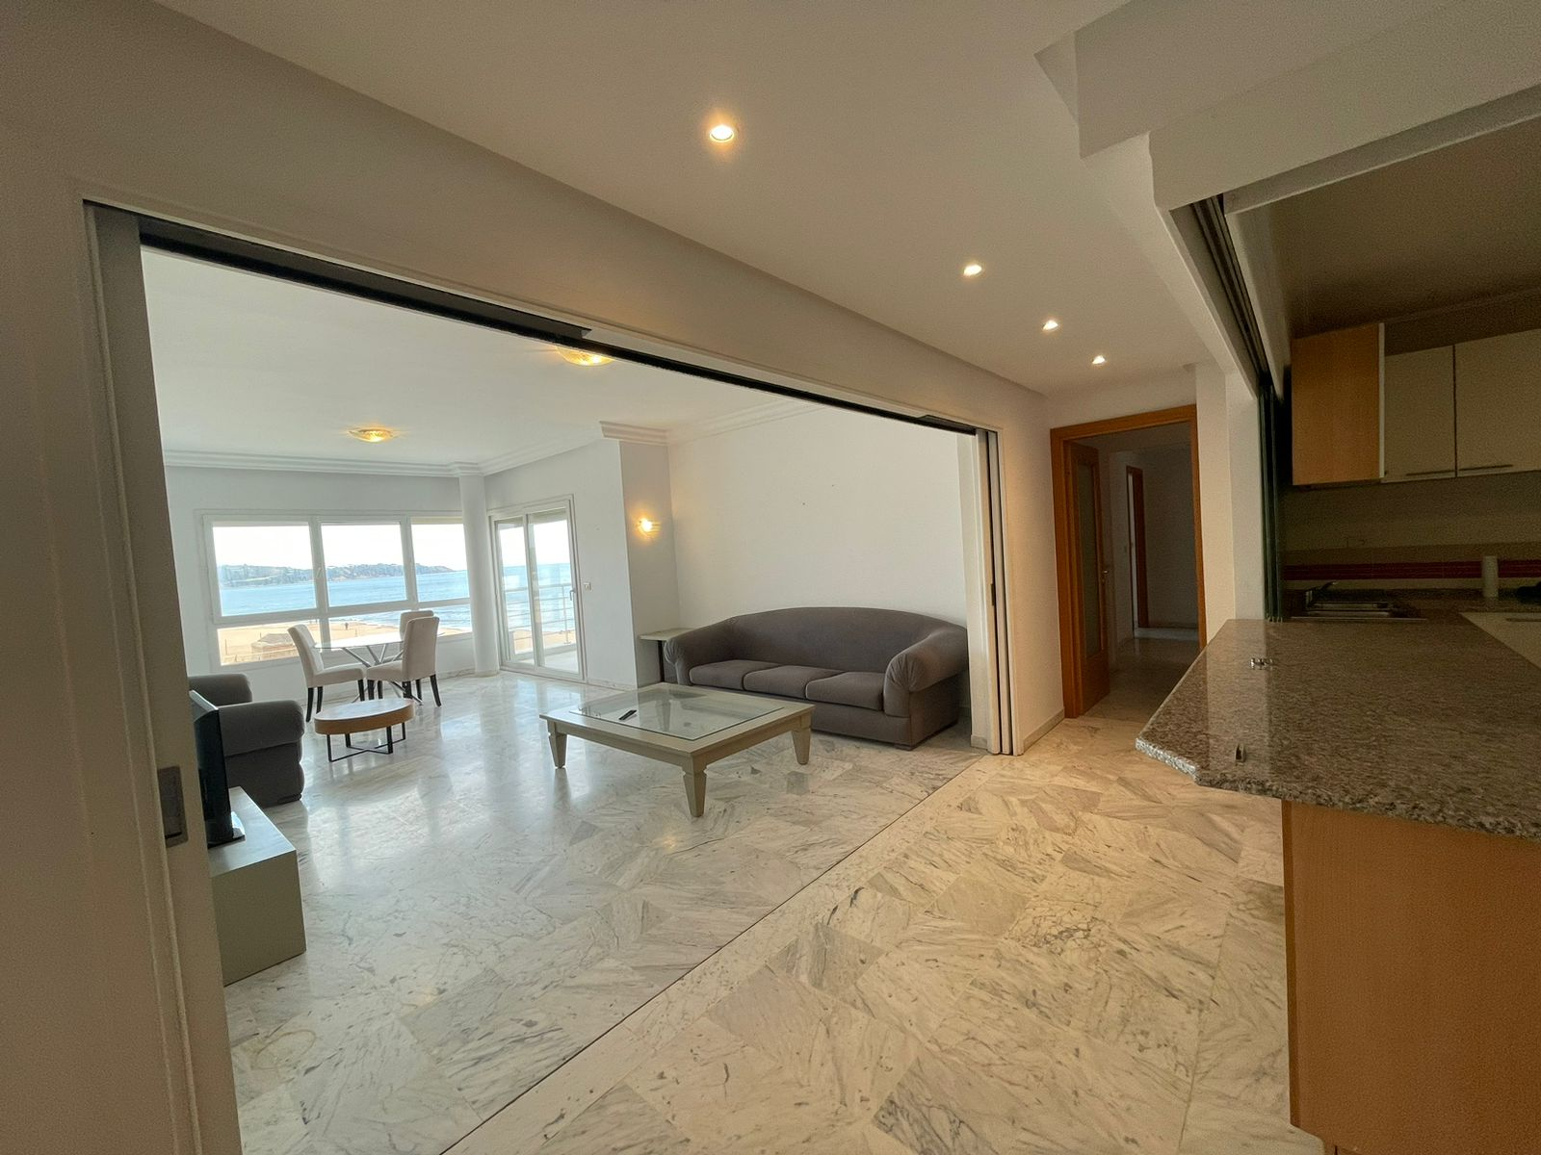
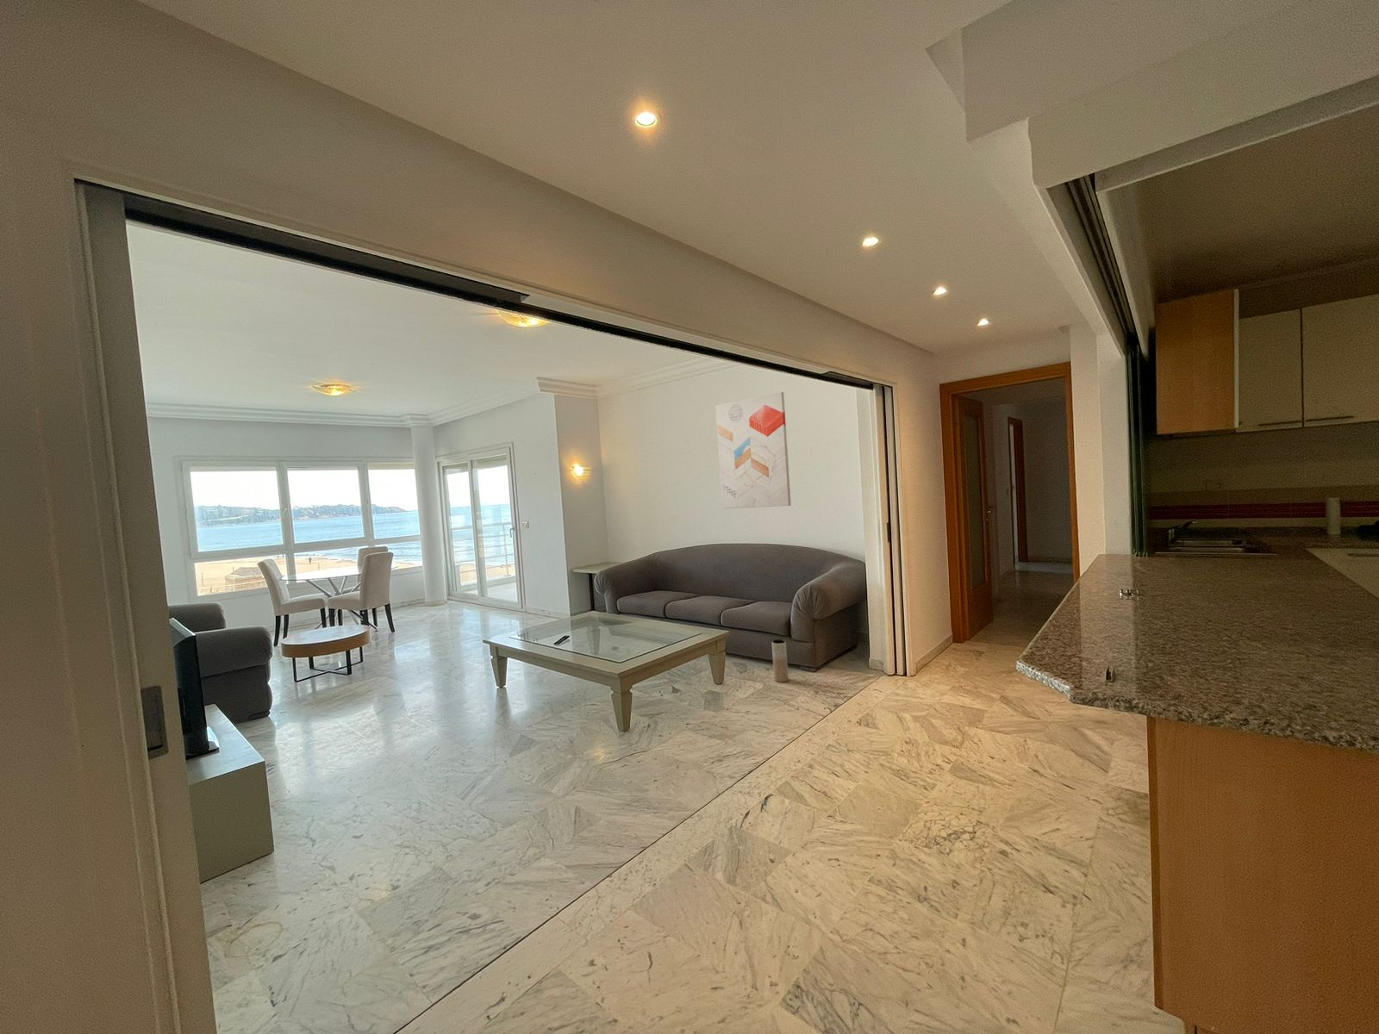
+ vase [771,639,789,683]
+ wall art [714,391,792,509]
